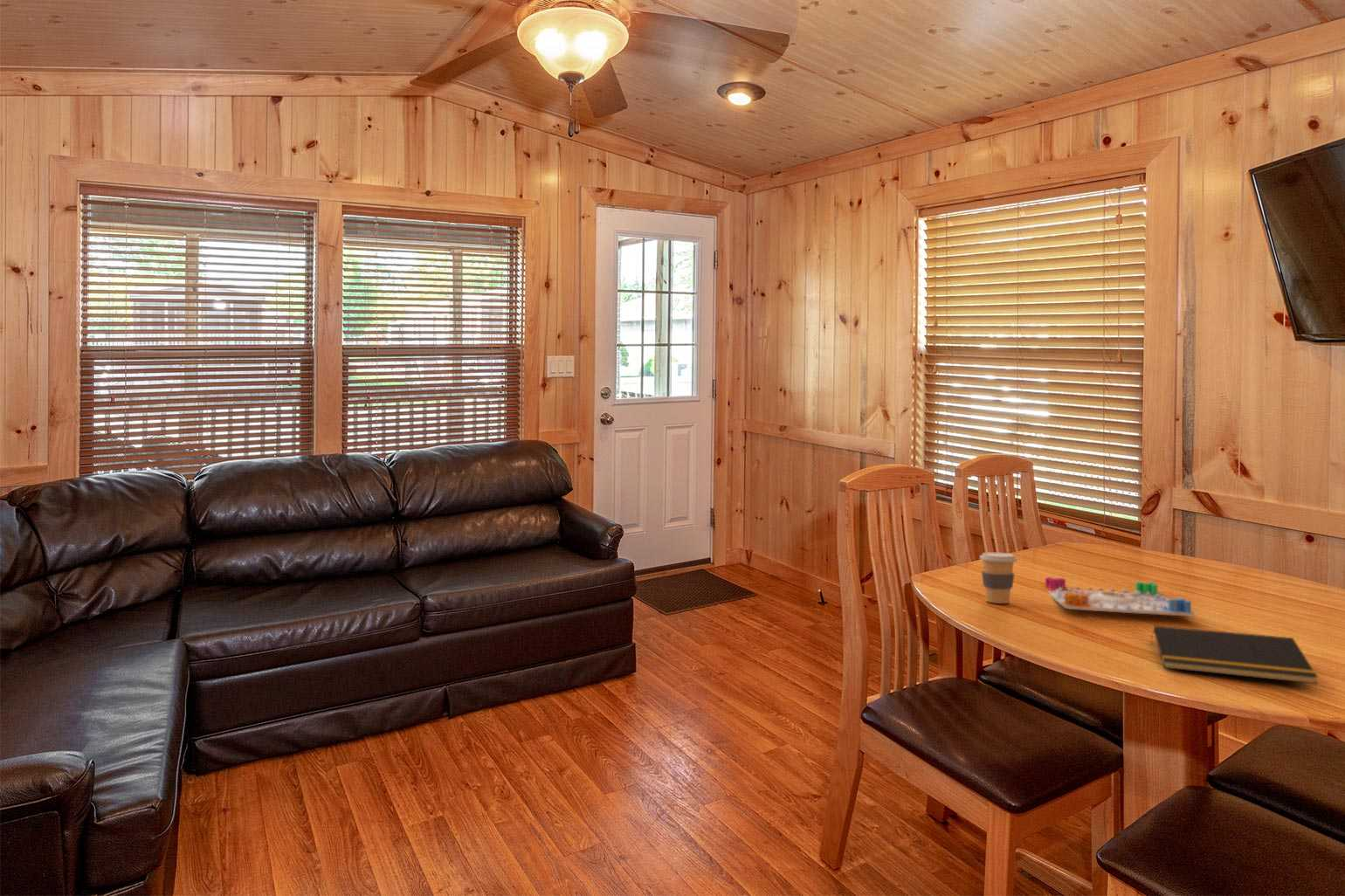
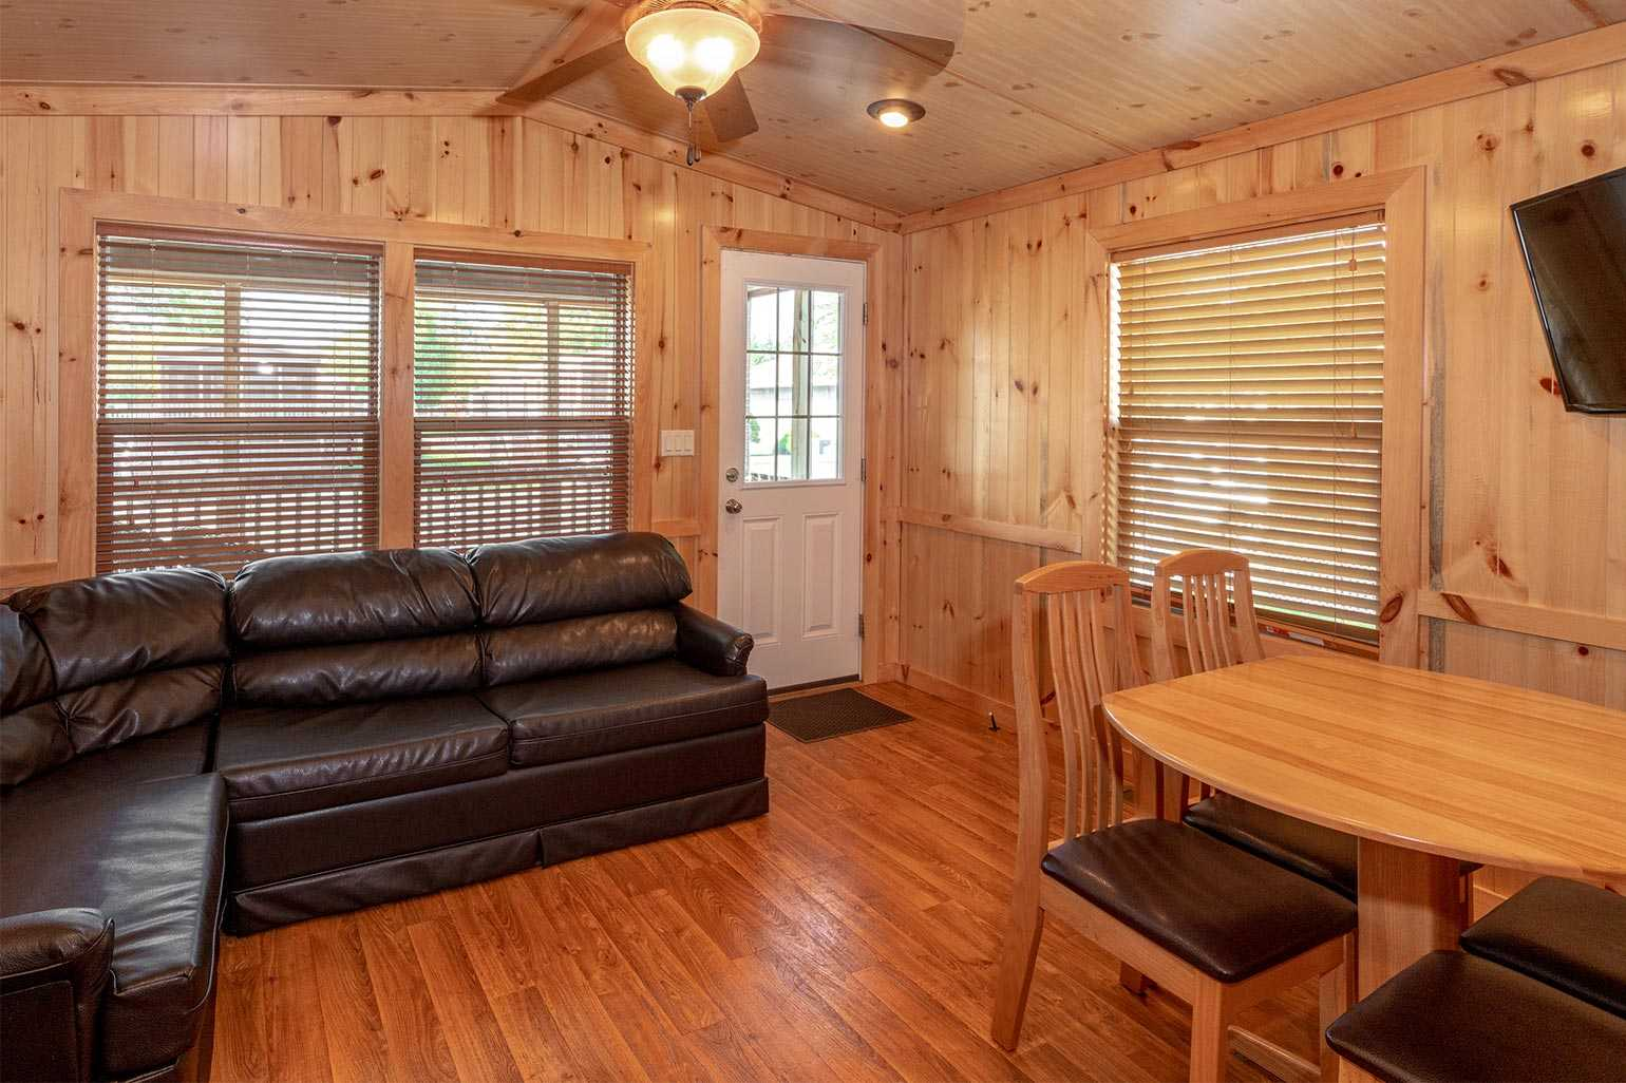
- notepad [1150,624,1319,685]
- board game [1045,576,1196,617]
- coffee cup [979,551,1018,604]
